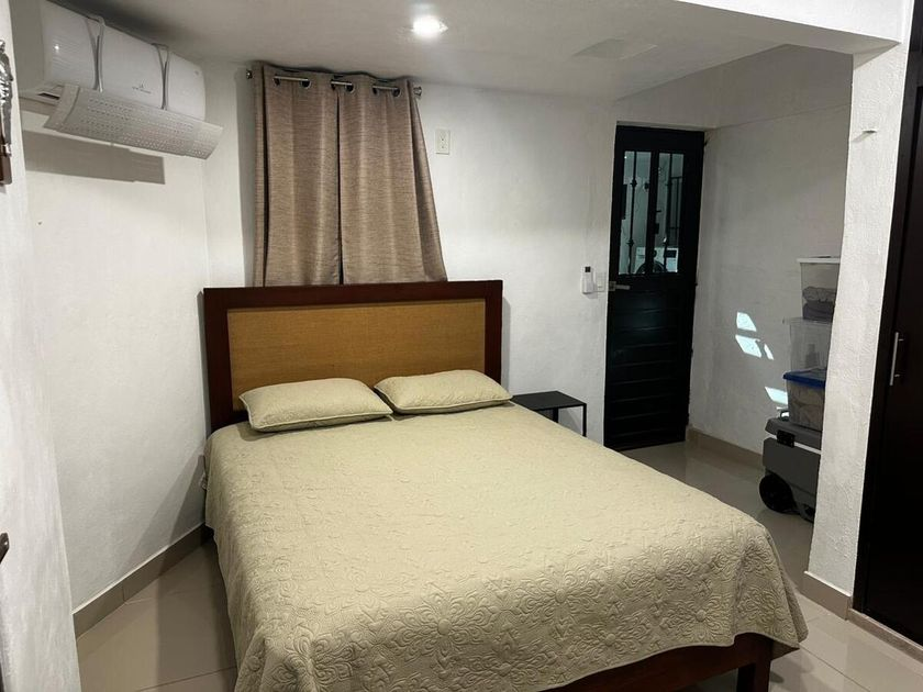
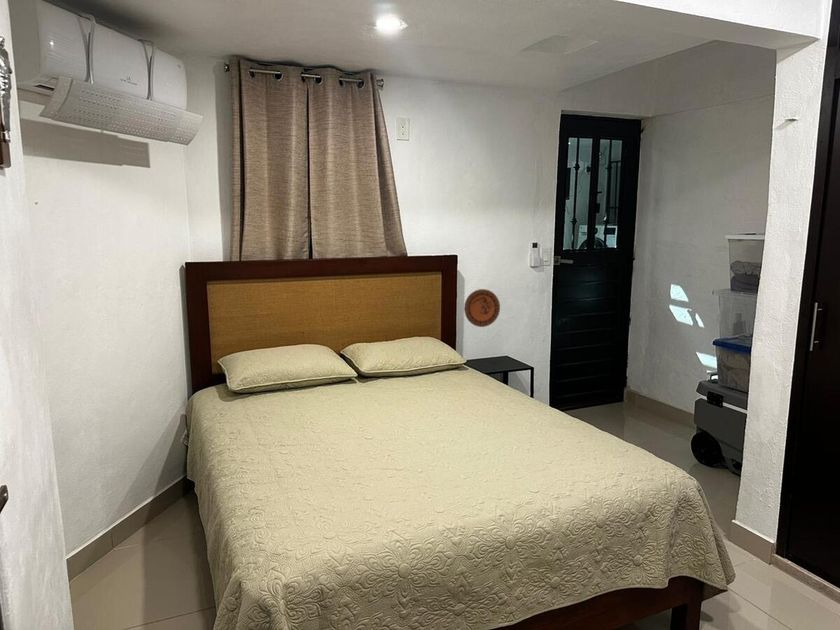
+ decorative plate [463,288,501,328]
